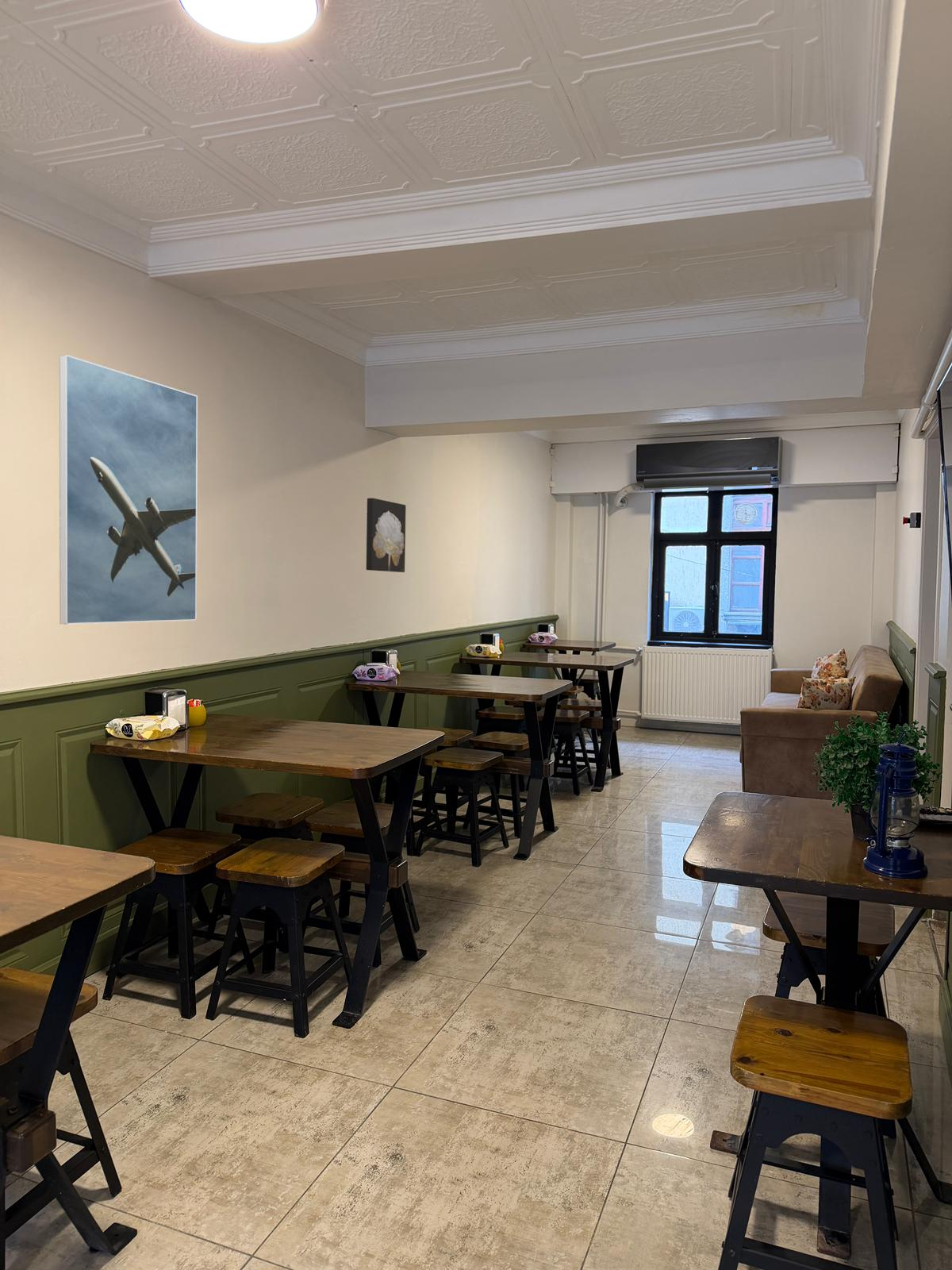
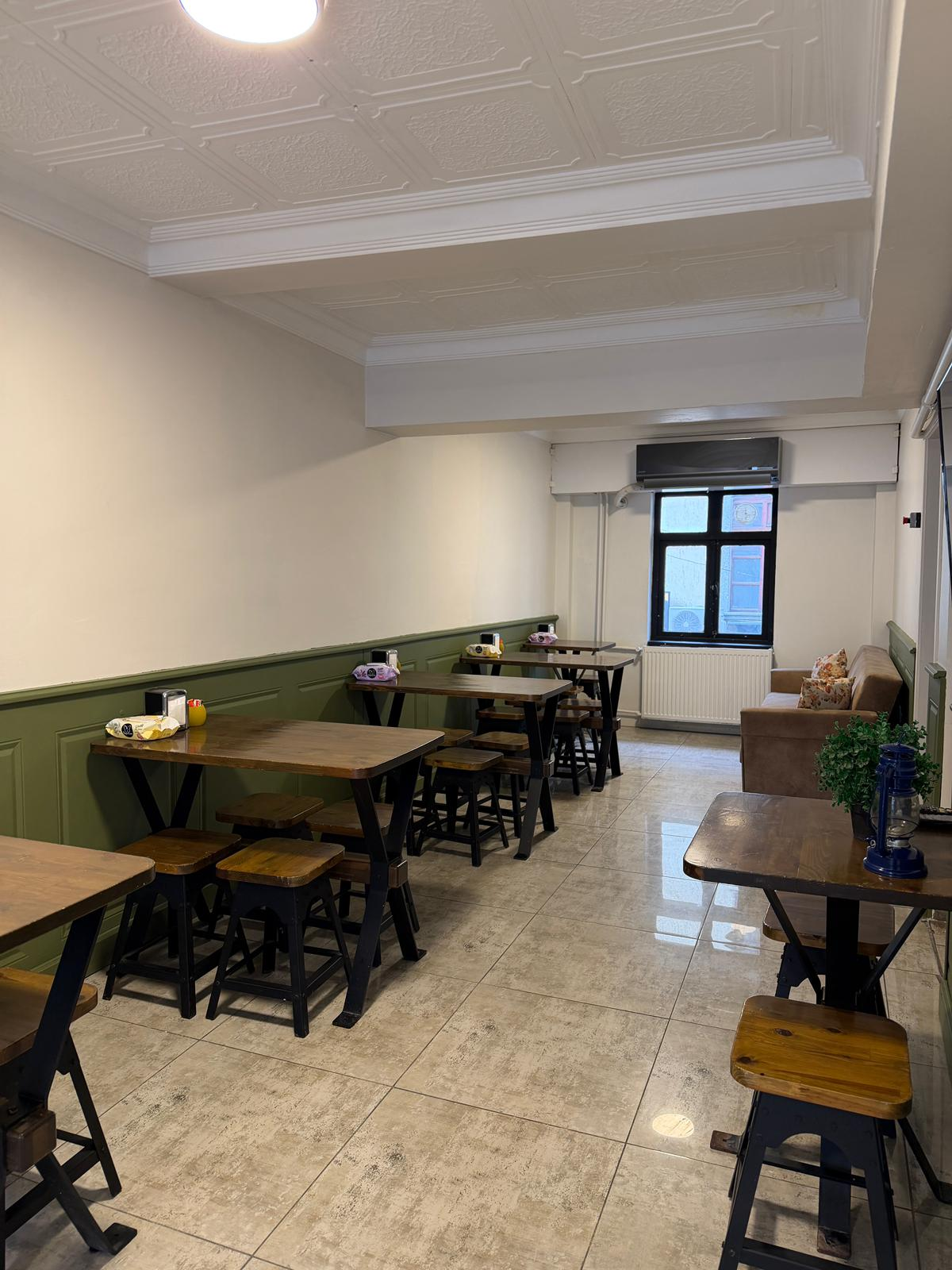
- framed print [59,354,198,625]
- wall art [366,498,407,573]
